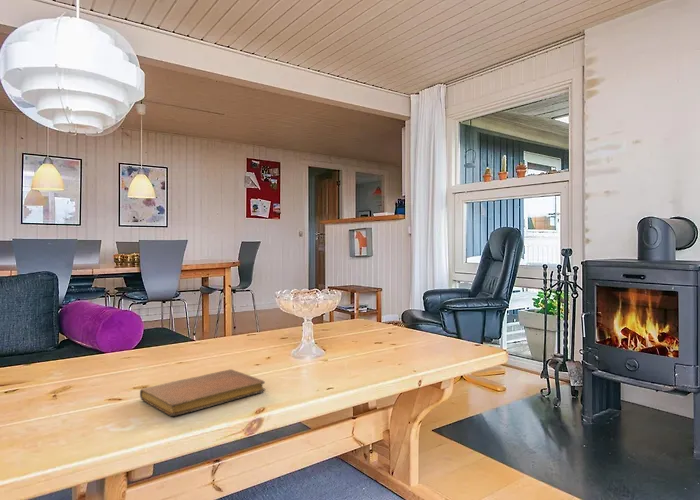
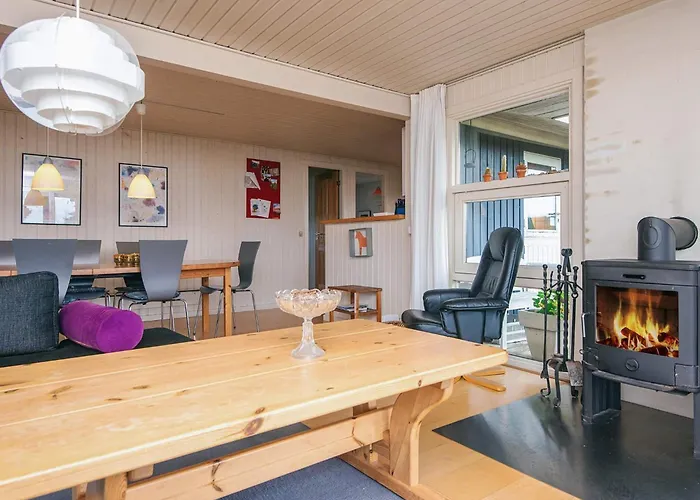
- notebook [139,368,266,417]
